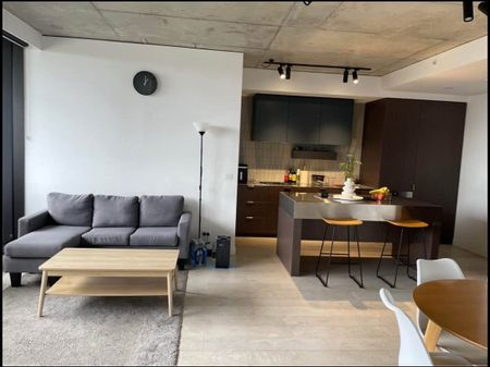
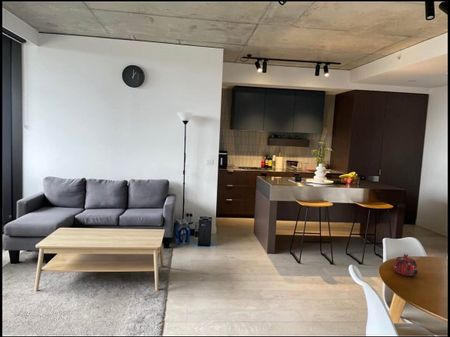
+ teapot [392,253,419,277]
